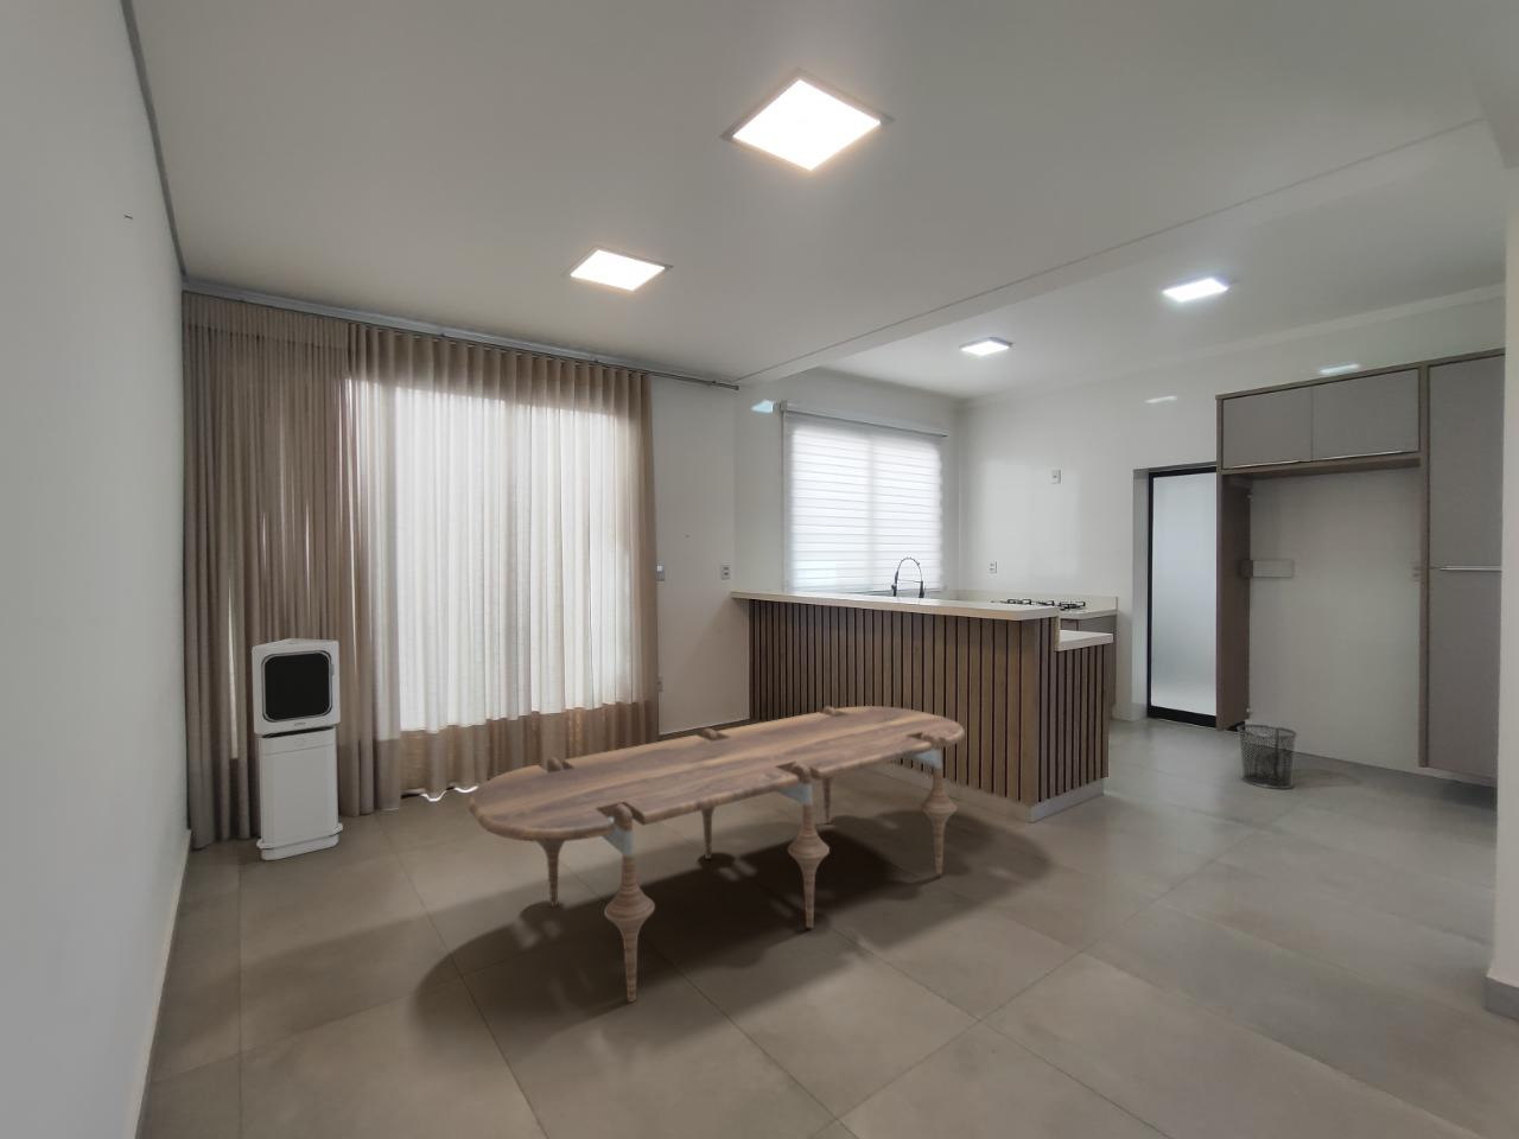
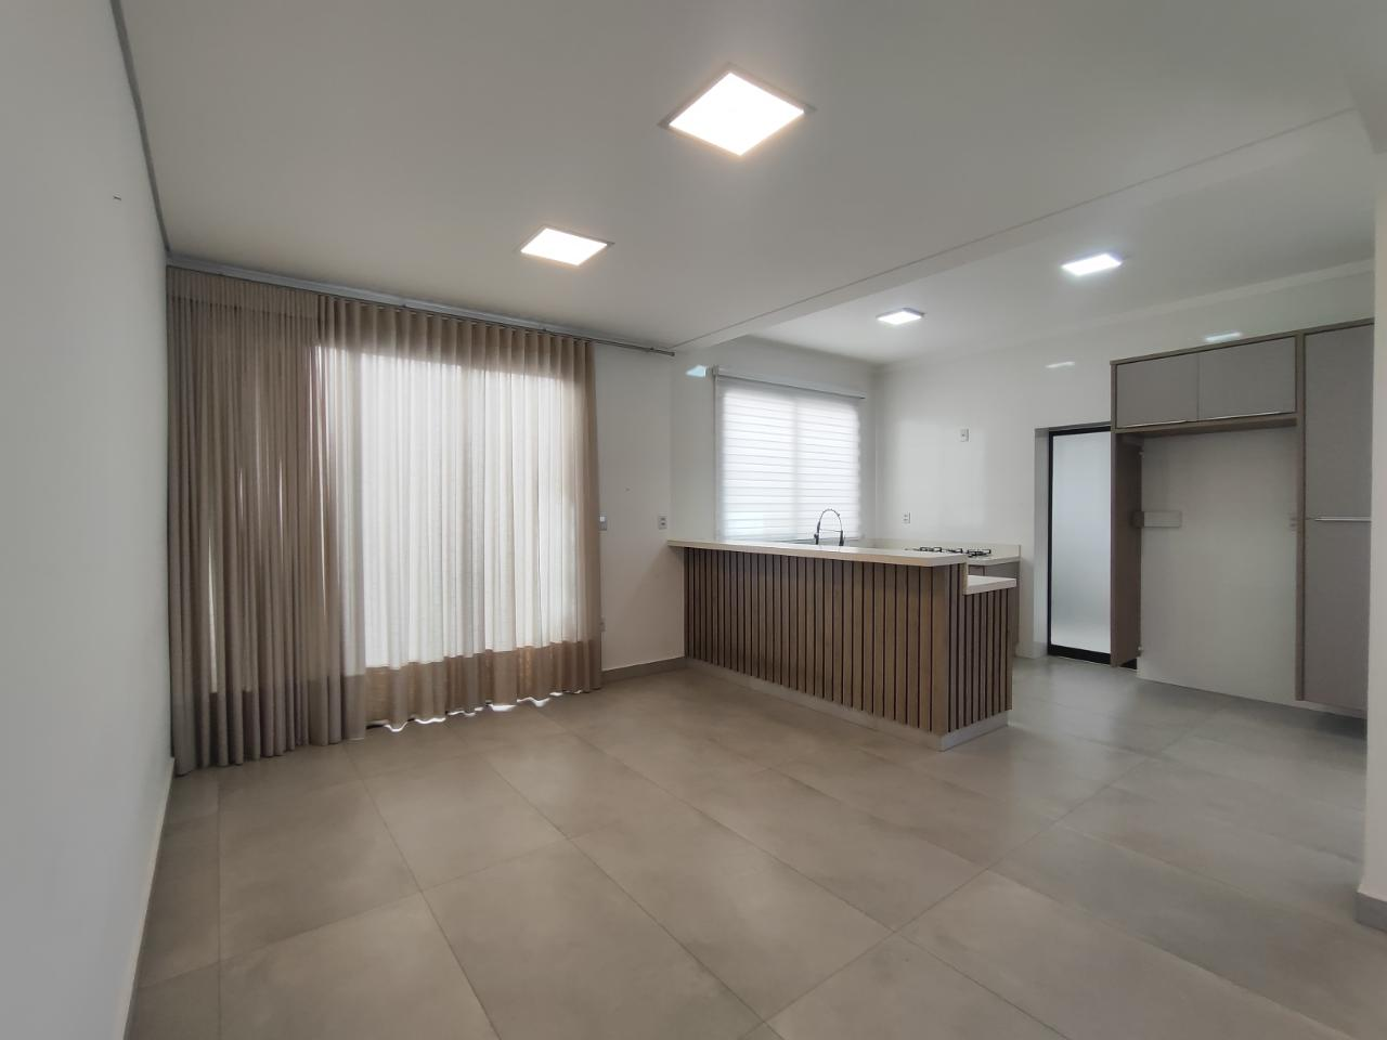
- waste bin [1236,724,1299,790]
- air purifier [250,638,344,861]
- dining table [466,705,966,1004]
